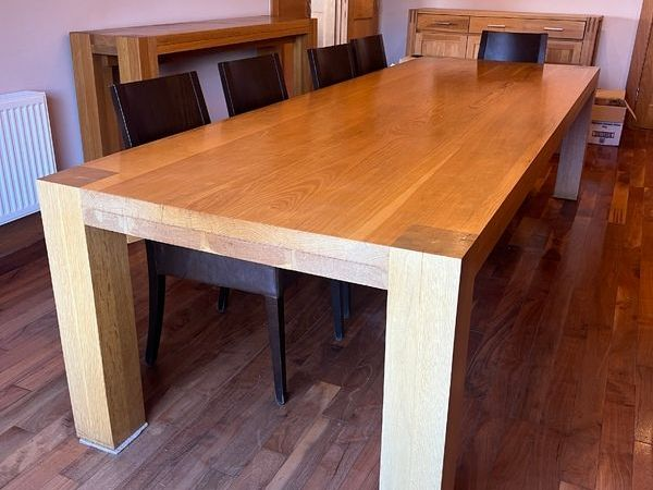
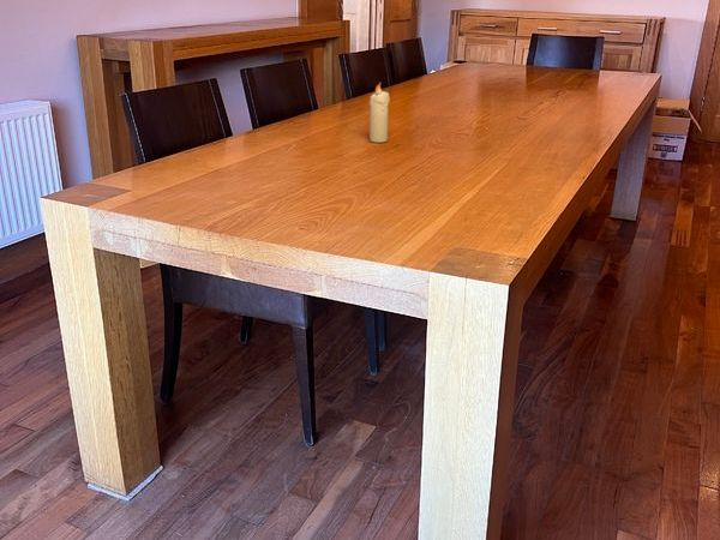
+ candle [368,82,391,144]
